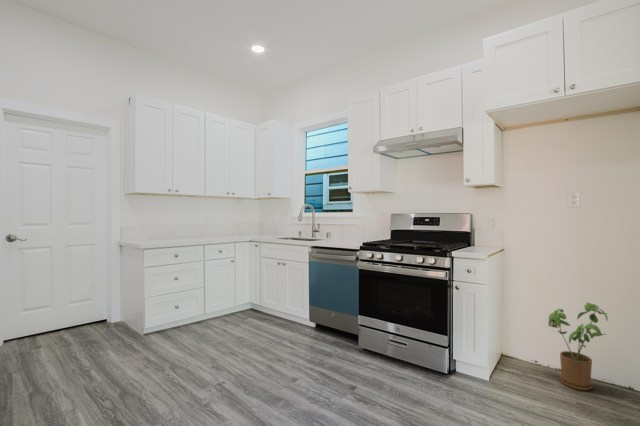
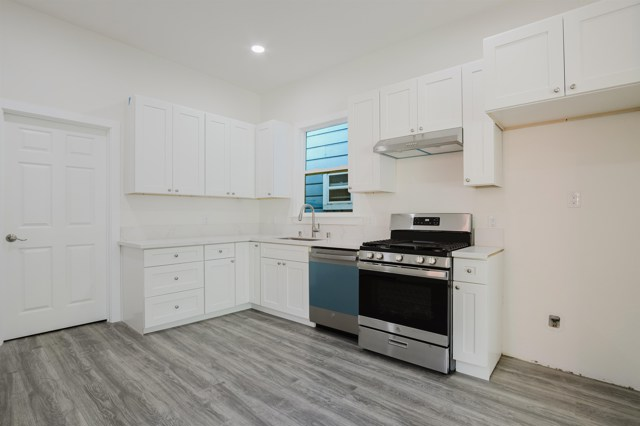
- house plant [548,301,609,392]
